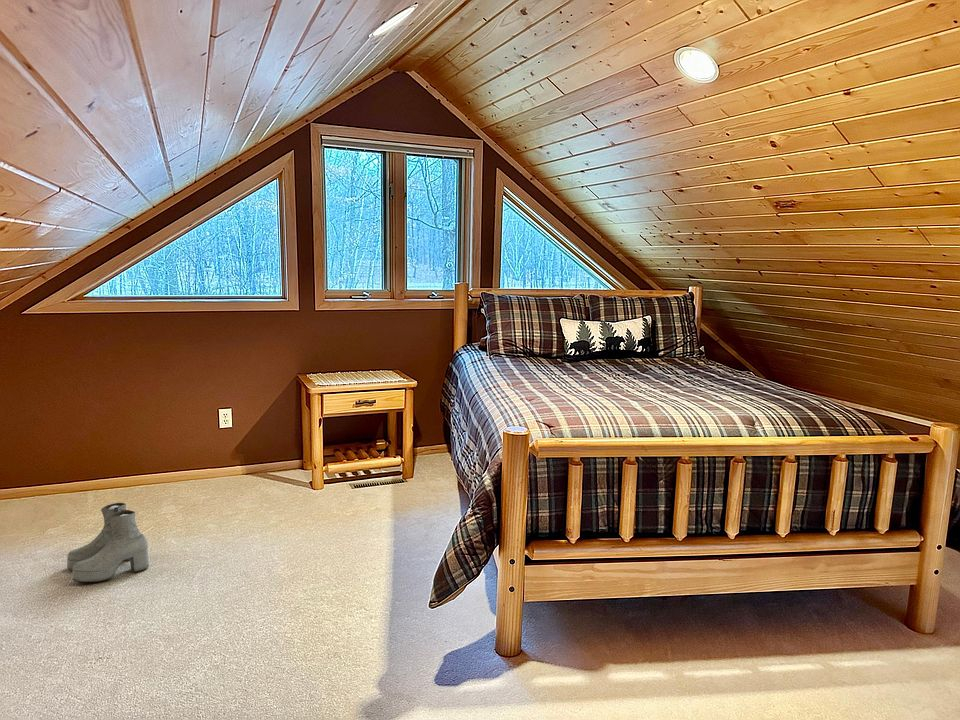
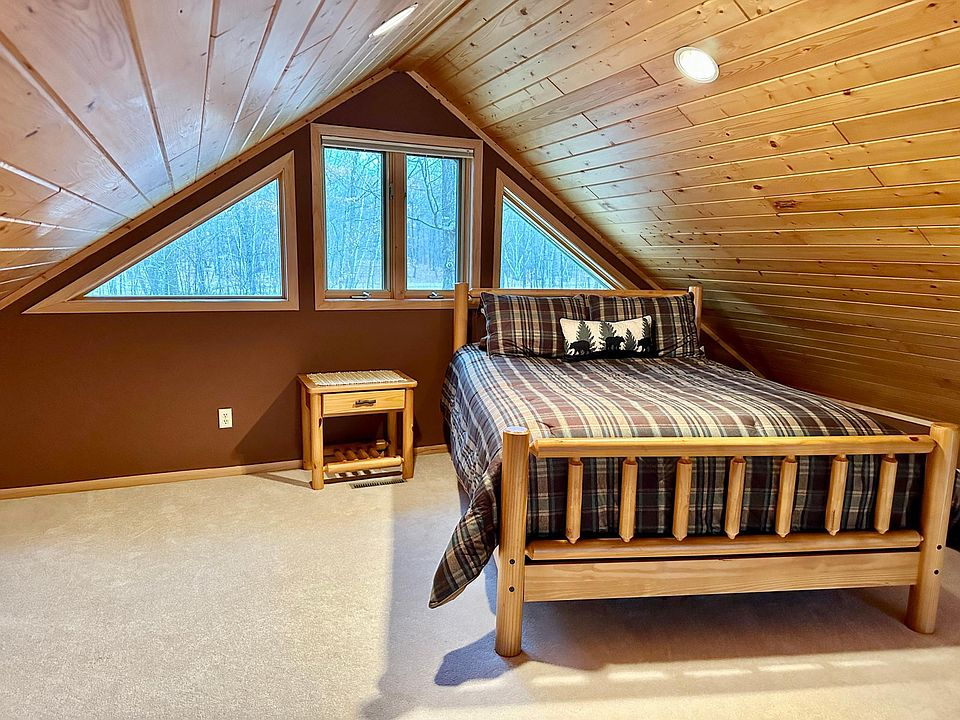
- boots [66,502,150,583]
